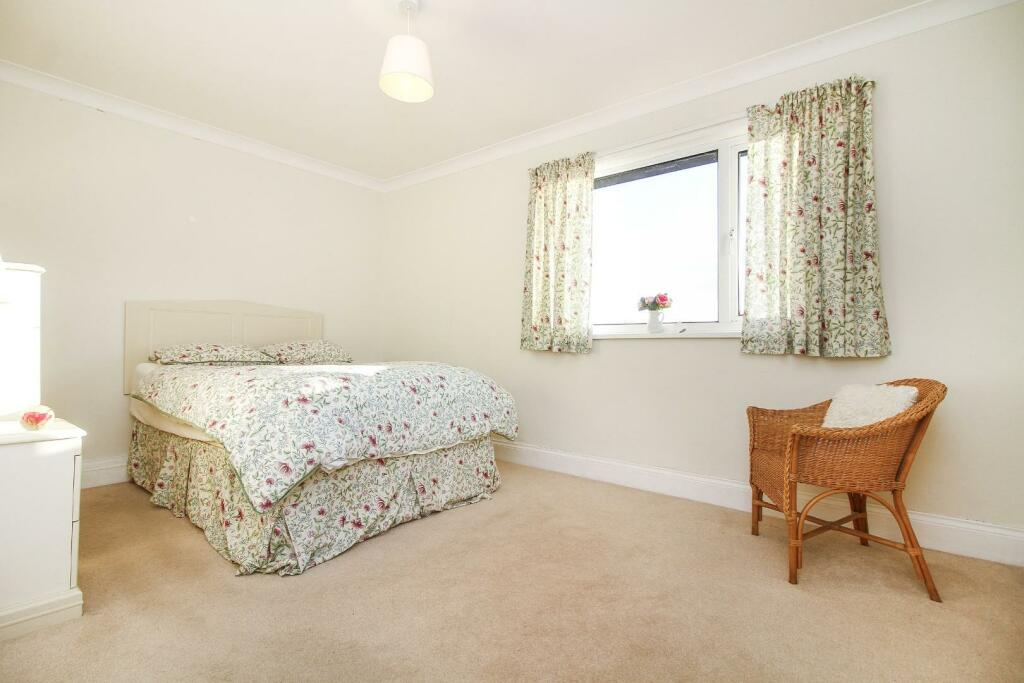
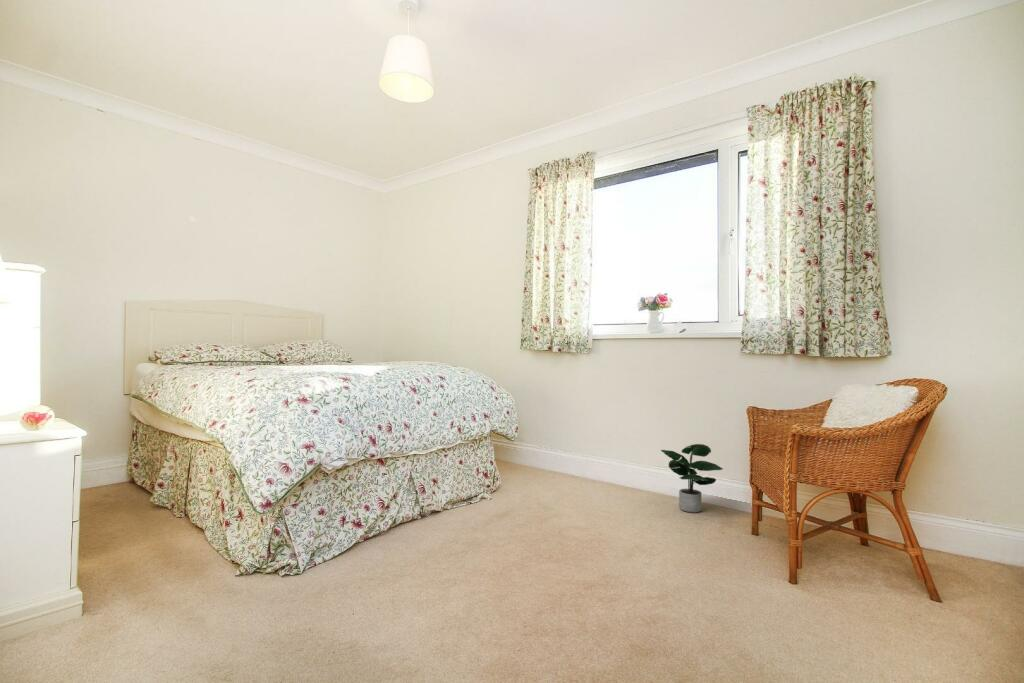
+ potted plant [660,443,724,514]
